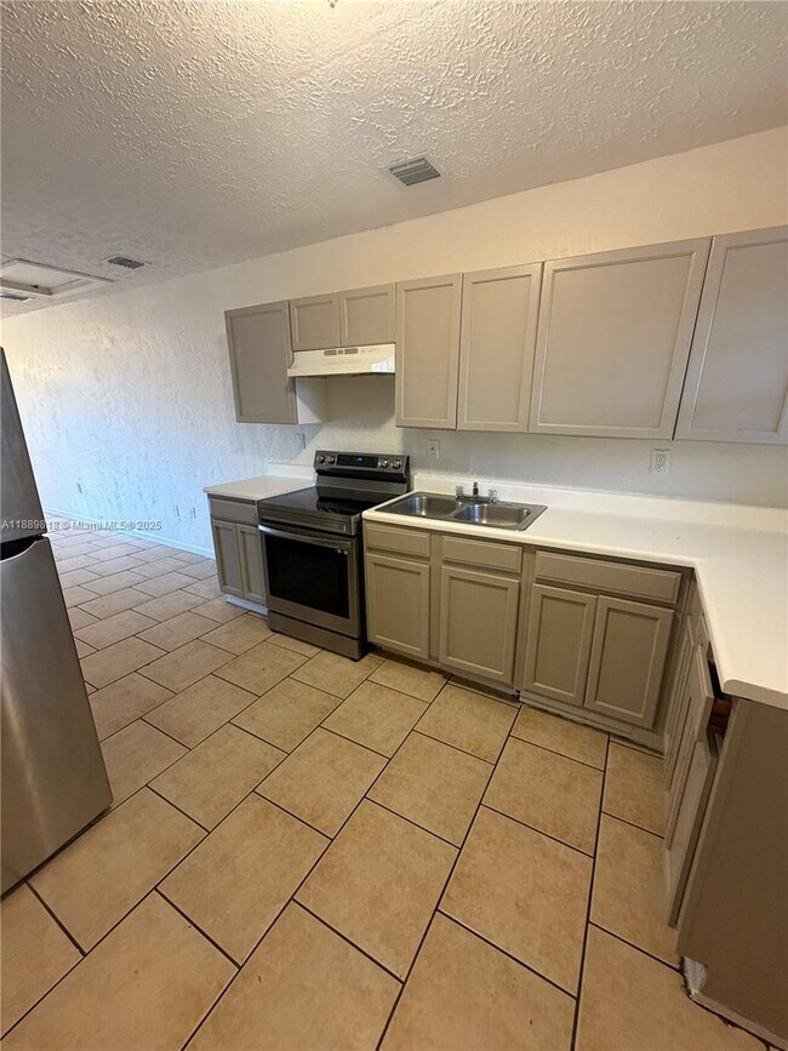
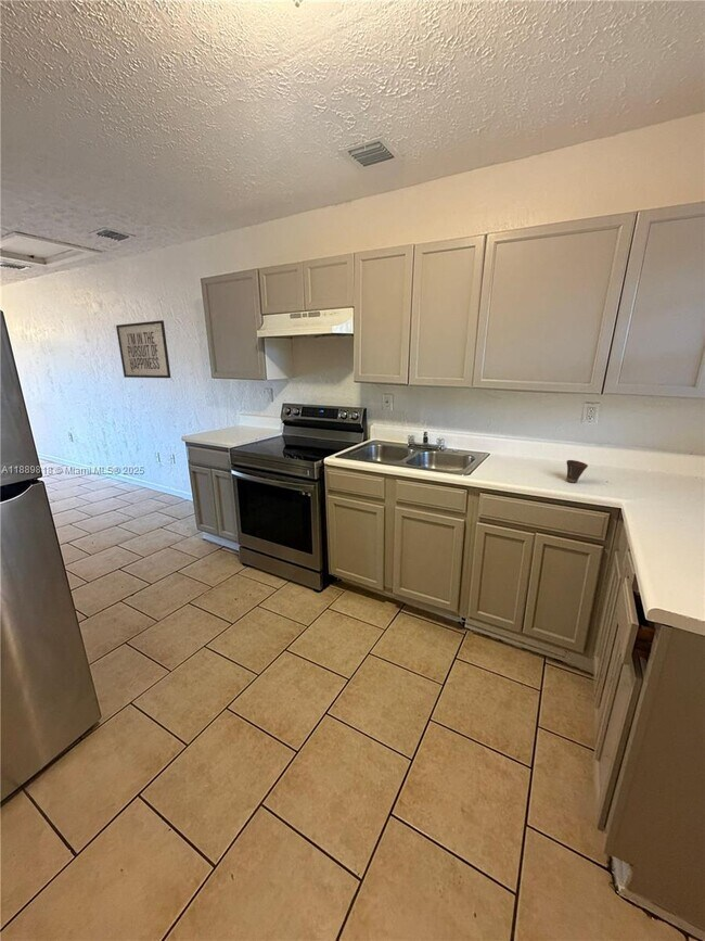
+ cup [565,459,589,484]
+ mirror [115,319,171,379]
